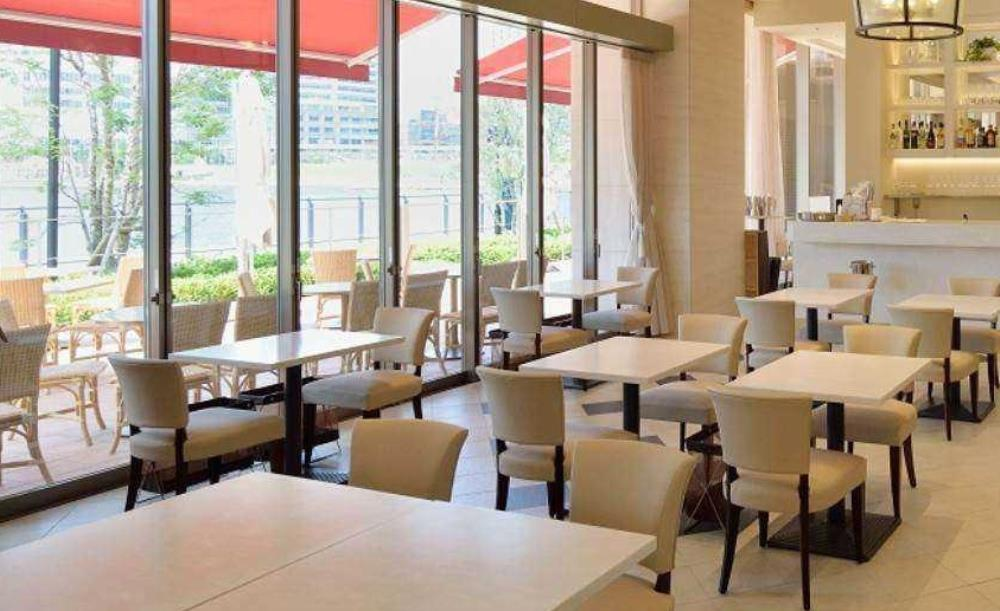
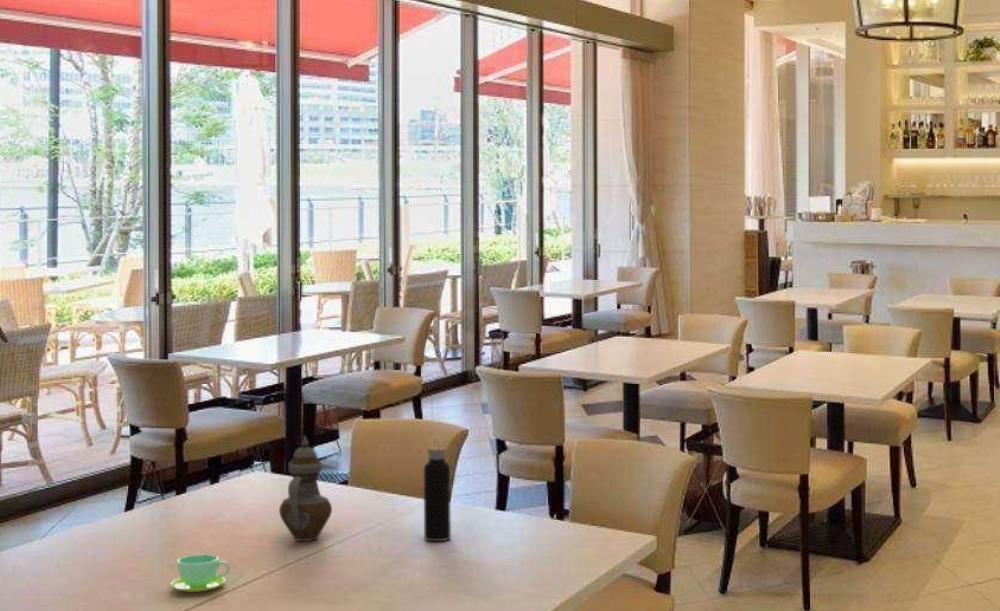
+ teapot [278,435,333,542]
+ water bottle [423,437,452,542]
+ cup [170,554,231,593]
